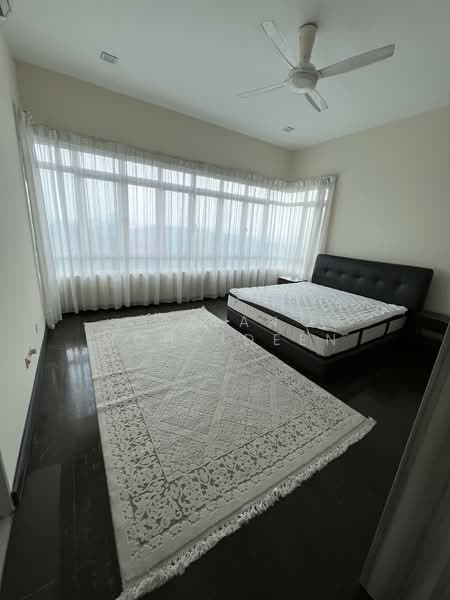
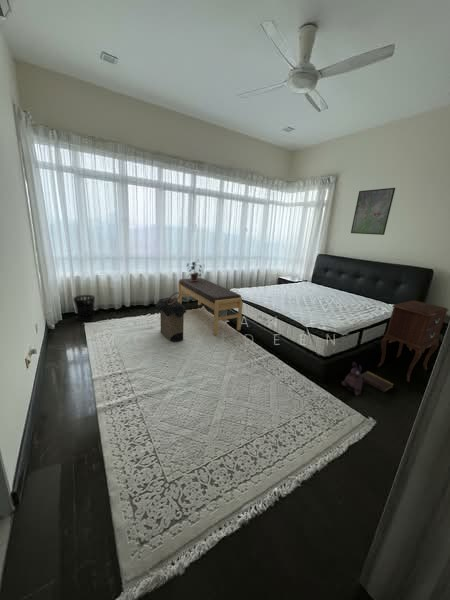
+ nightstand [376,299,450,382]
+ bench [177,277,244,336]
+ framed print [350,187,396,236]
+ laundry hamper [154,291,187,343]
+ book [360,370,395,393]
+ wastebasket [72,294,96,322]
+ potted plant [186,259,206,281]
+ plush toy [341,361,364,397]
